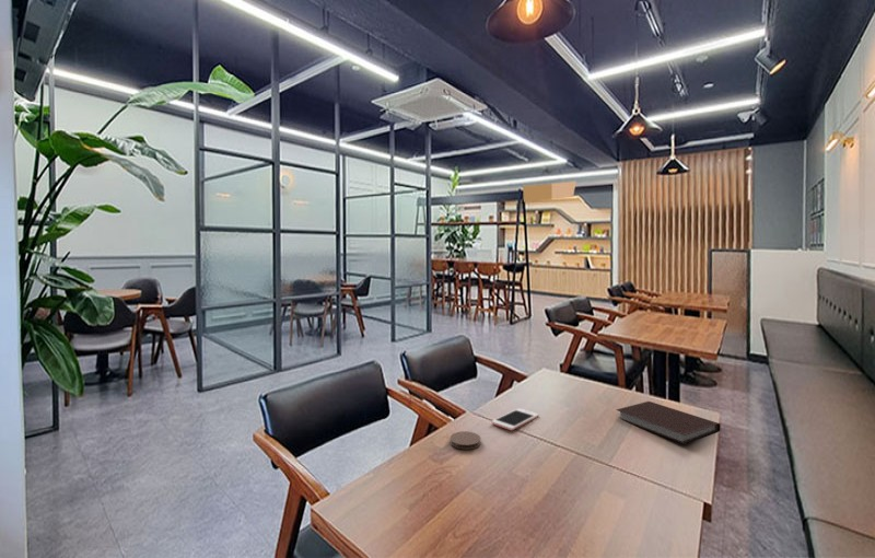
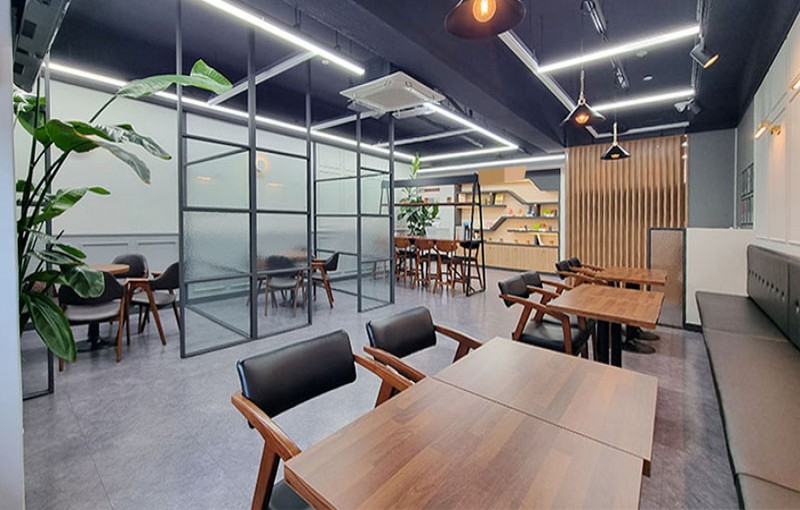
- notebook [615,400,721,445]
- cell phone [491,407,540,431]
- coaster [448,430,481,451]
